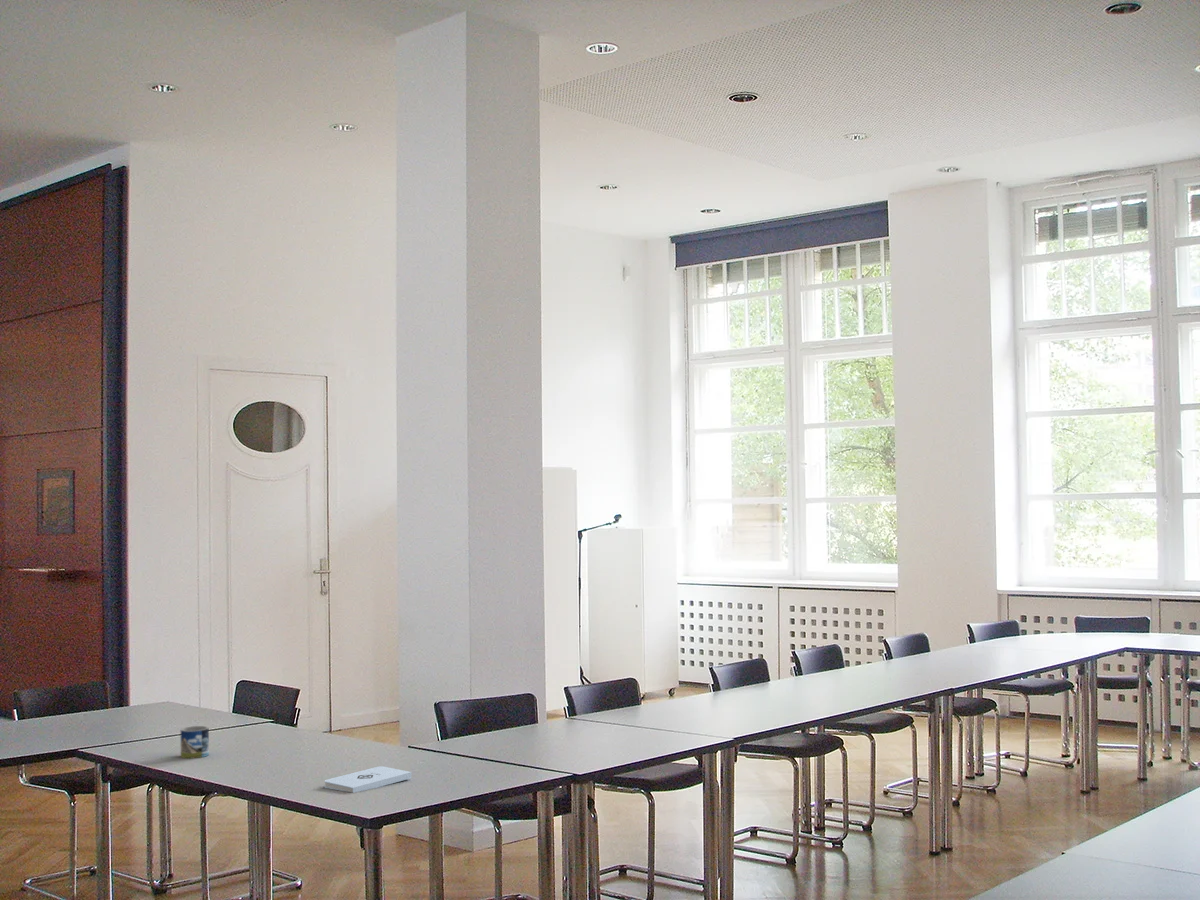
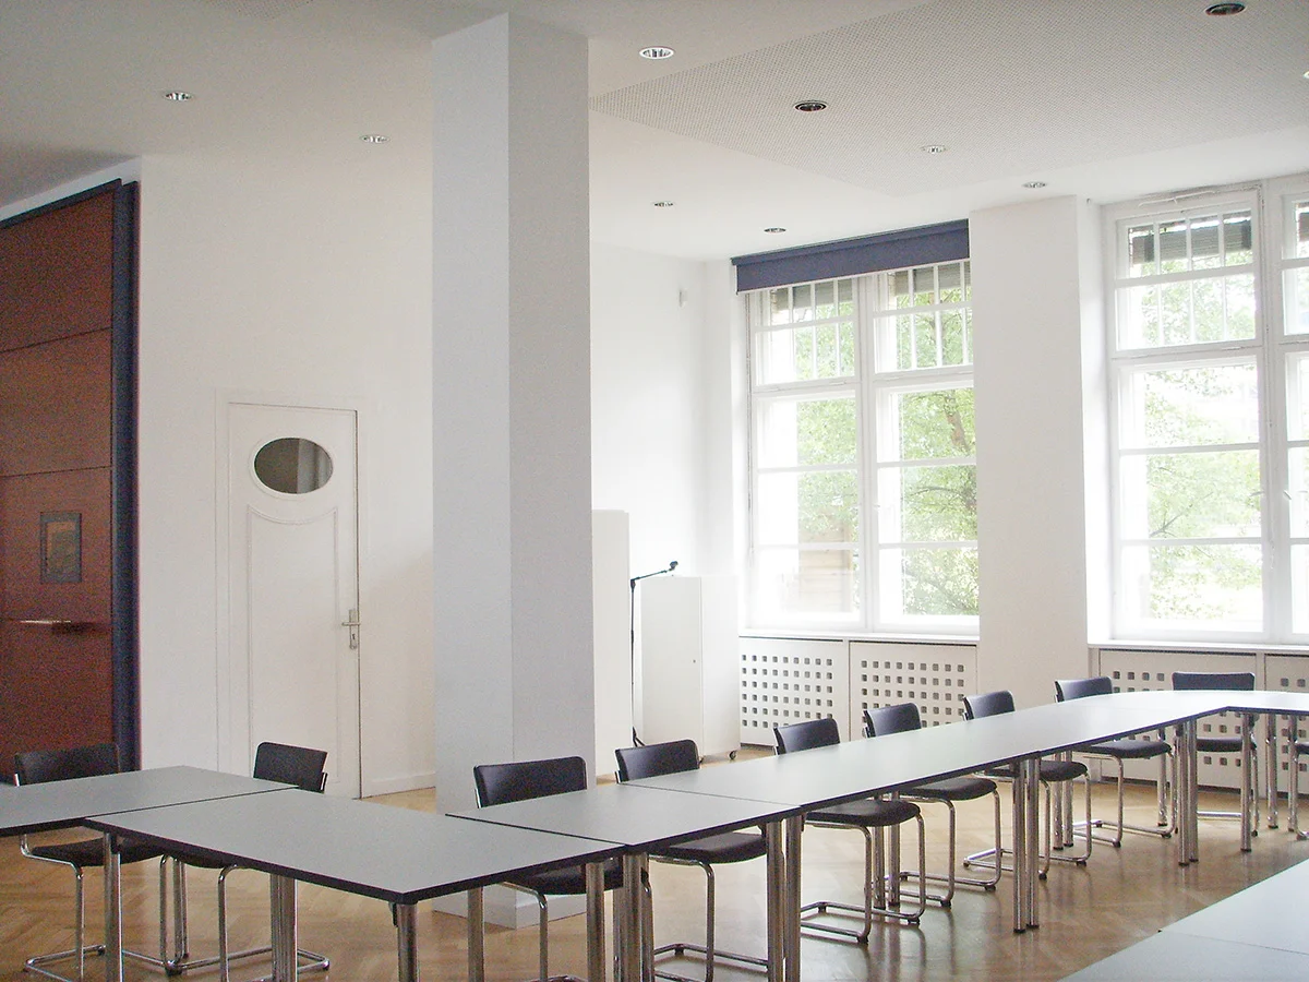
- mug [180,725,210,759]
- notepad [324,765,412,794]
